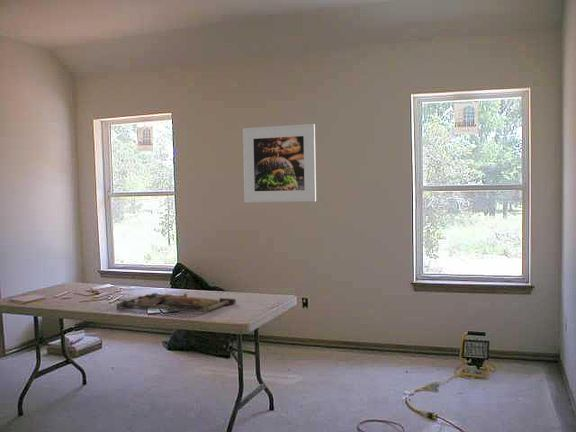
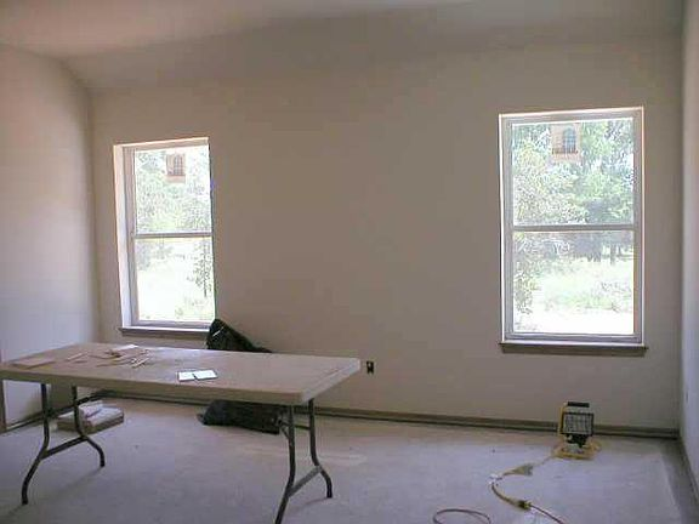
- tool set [115,292,237,313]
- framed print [242,123,317,203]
